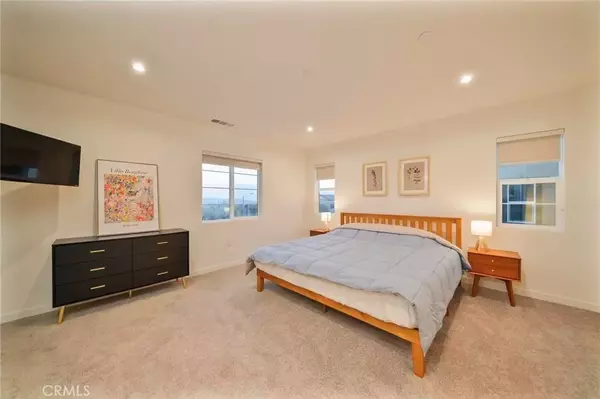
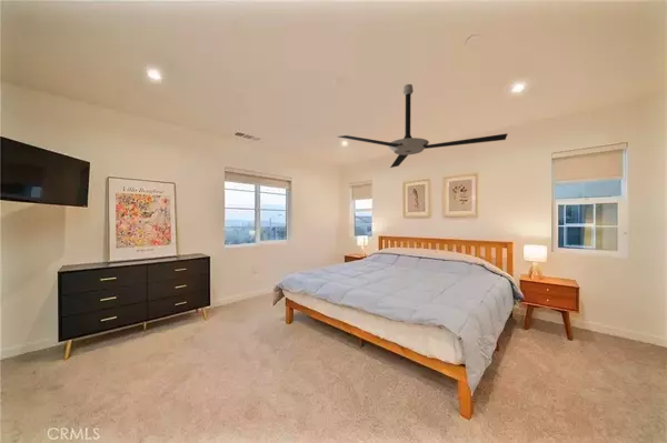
+ ceiling fan [338,83,509,169]
